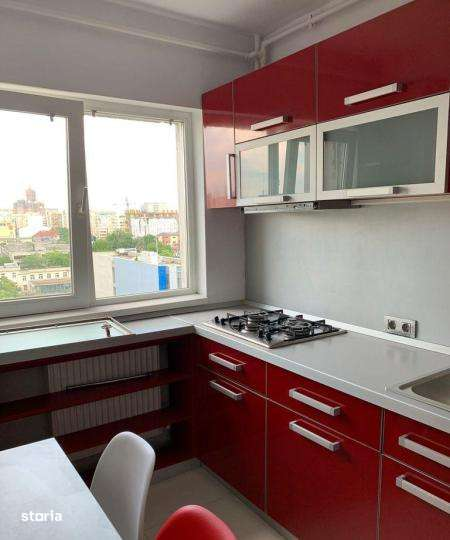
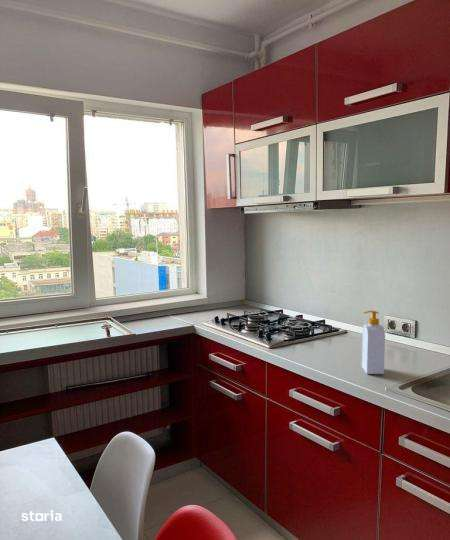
+ soap bottle [361,310,386,375]
